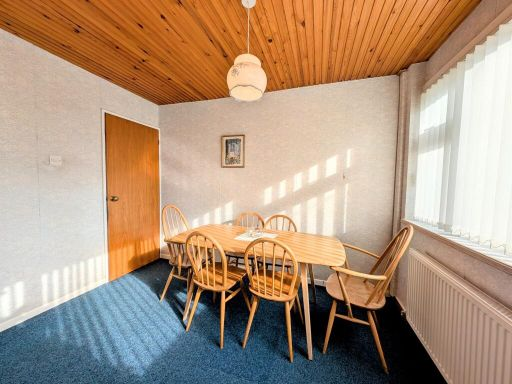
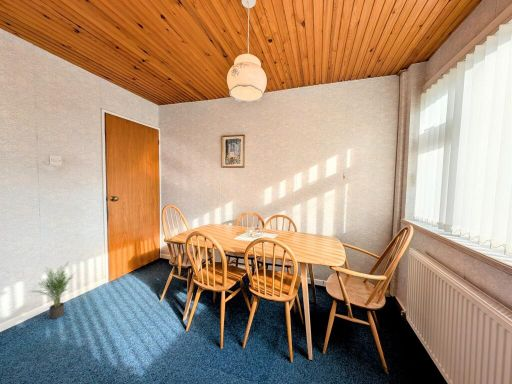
+ potted plant [30,262,75,320]
